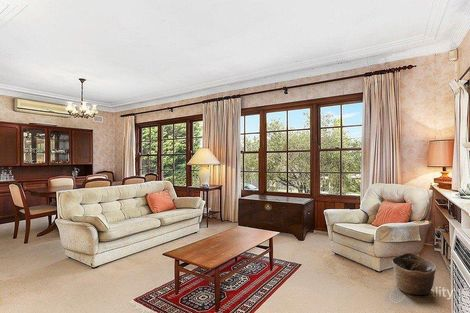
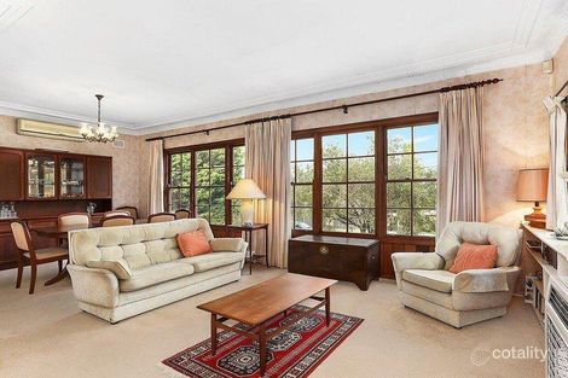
- basket [391,252,437,296]
